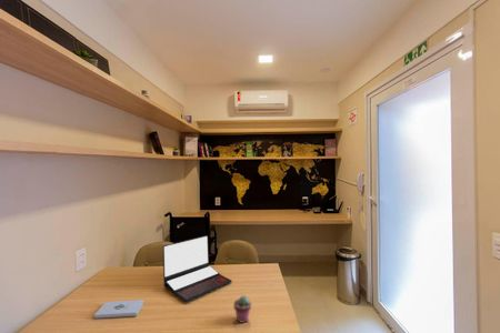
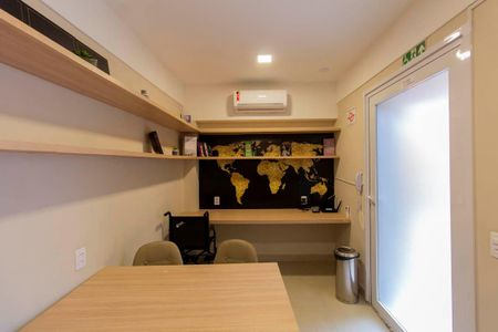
- notepad [93,299,144,320]
- laptop [162,234,233,303]
- potted succulent [232,294,252,324]
